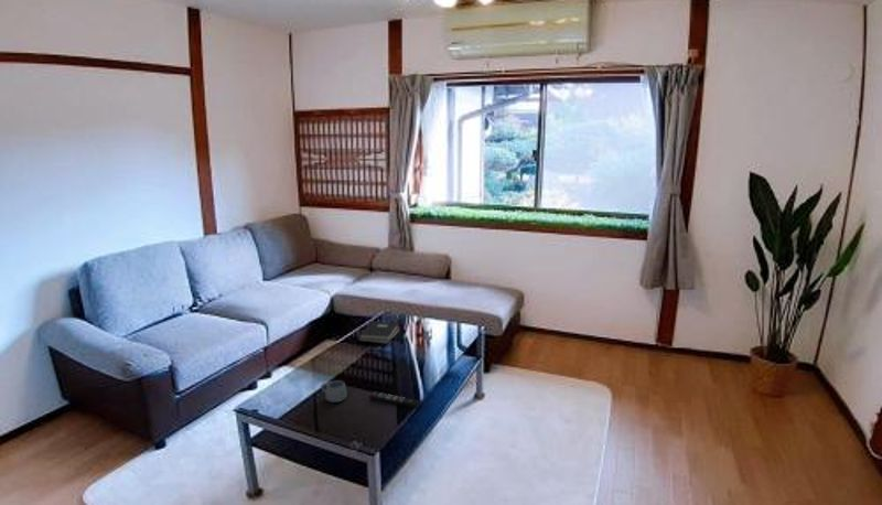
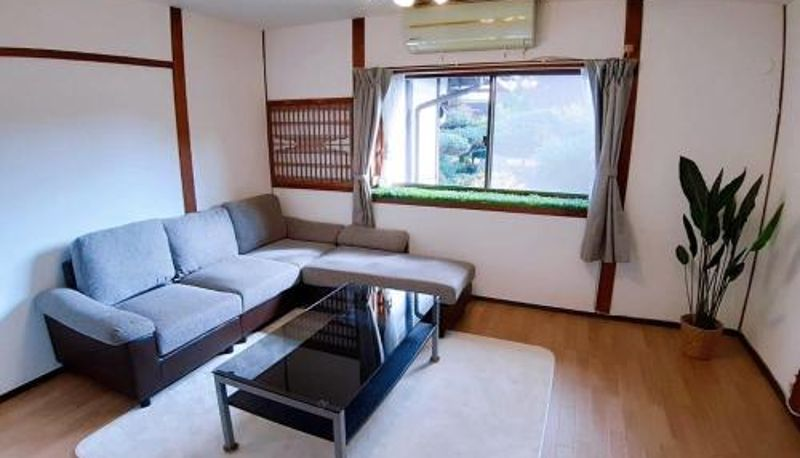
- mug [321,379,348,404]
- hardback book [357,321,401,345]
- remote control [368,390,423,410]
